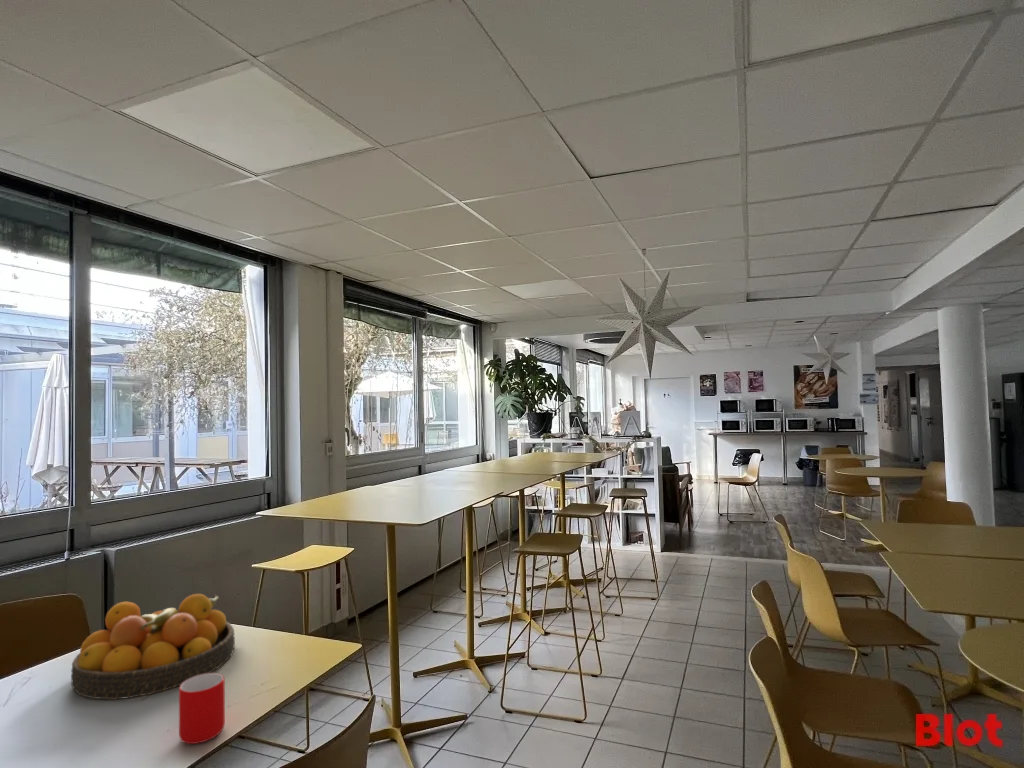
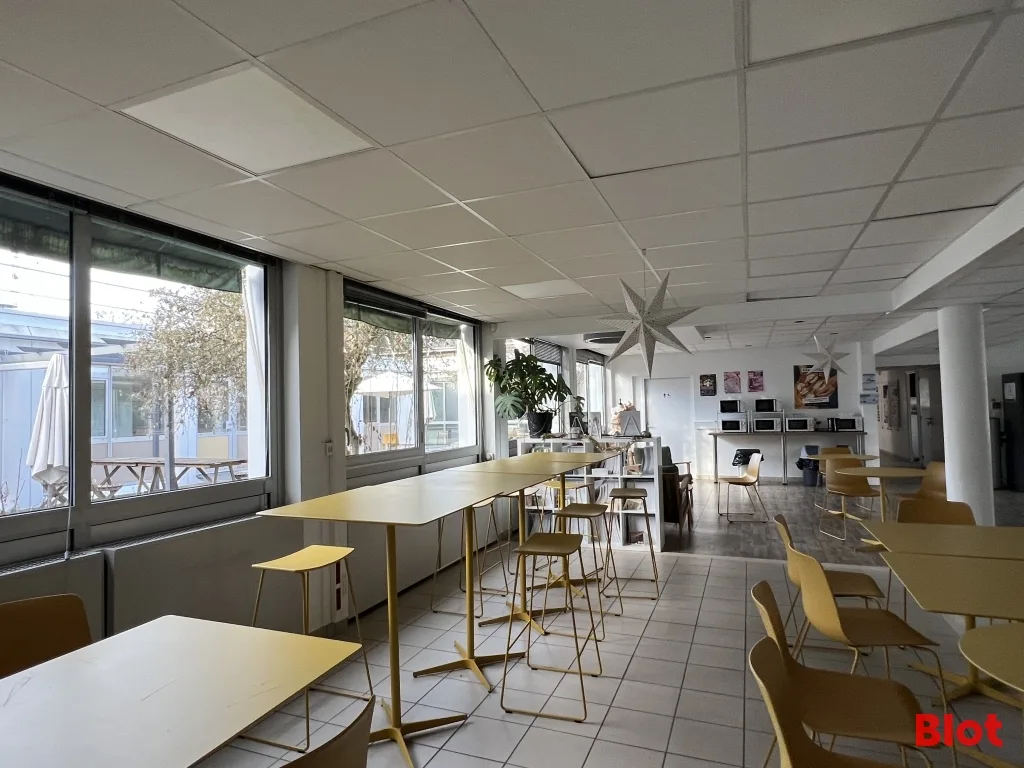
- fruit bowl [70,593,236,701]
- mug [178,672,226,745]
